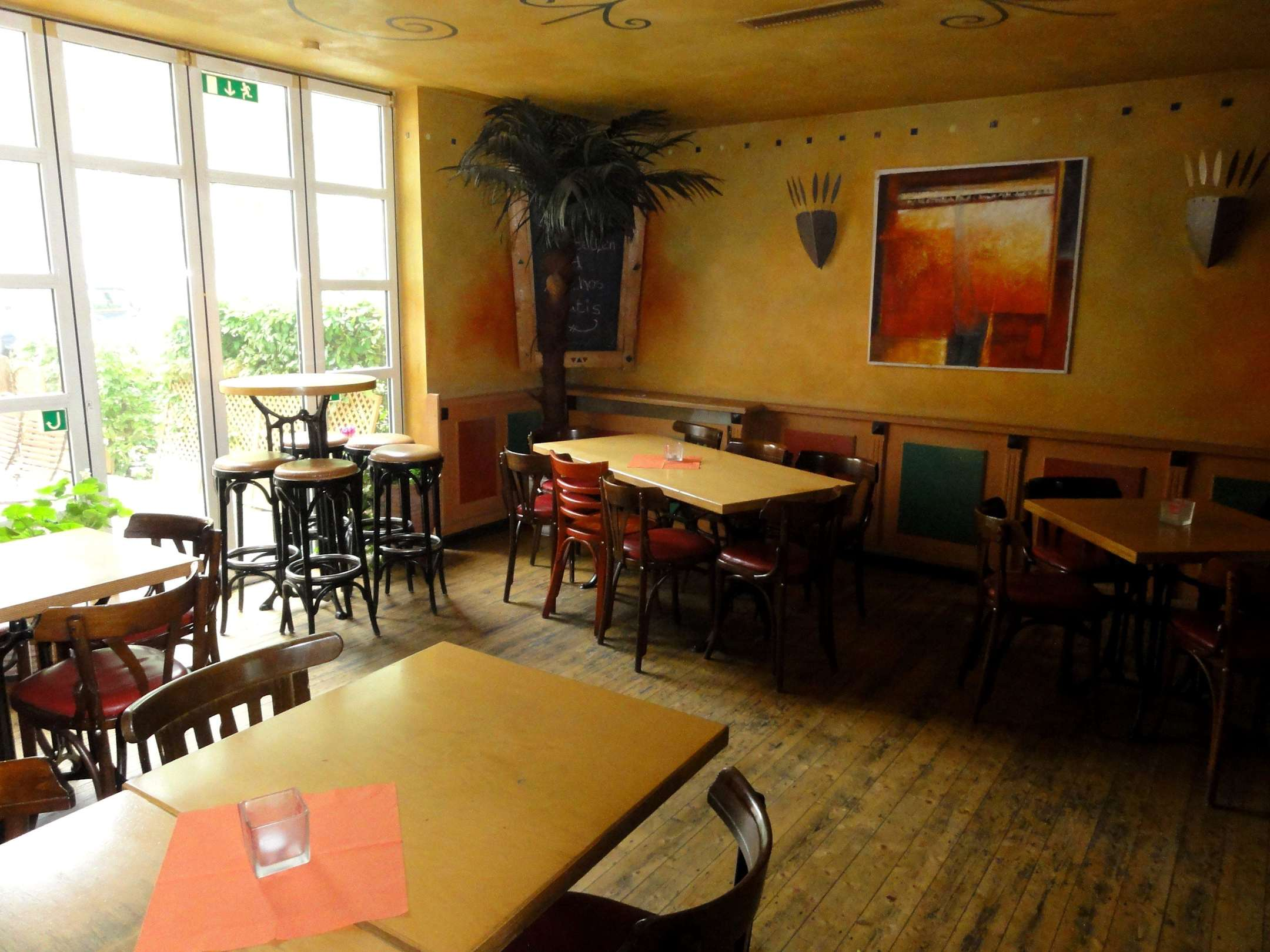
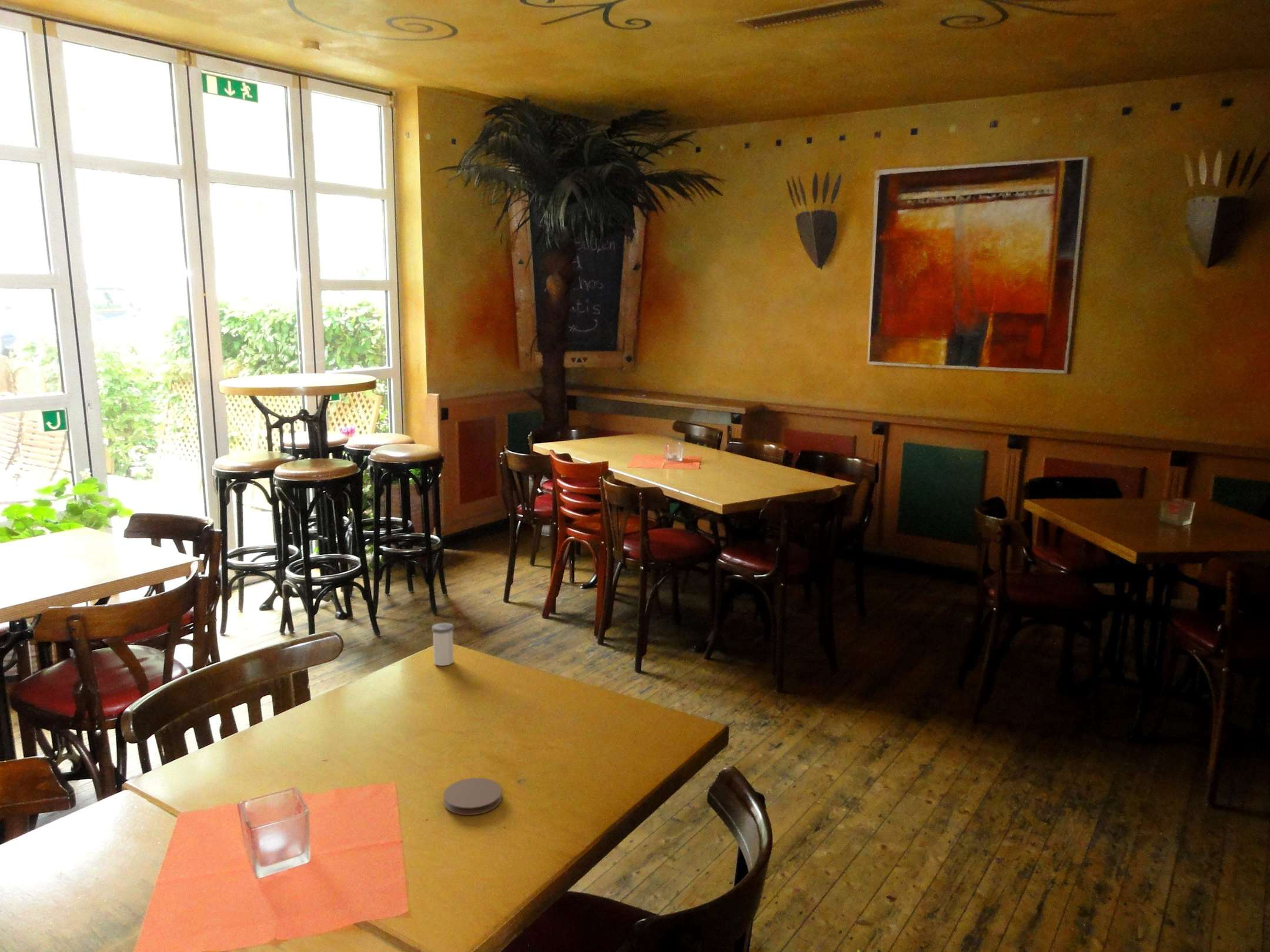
+ coaster [443,777,502,816]
+ salt shaker [431,622,454,666]
